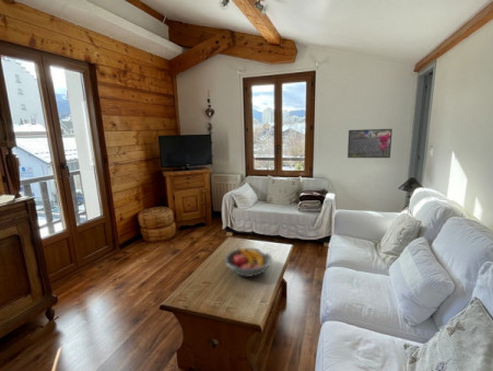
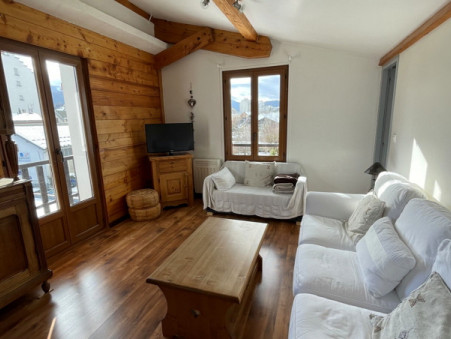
- fruit bowl [223,247,273,278]
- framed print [347,128,394,159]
